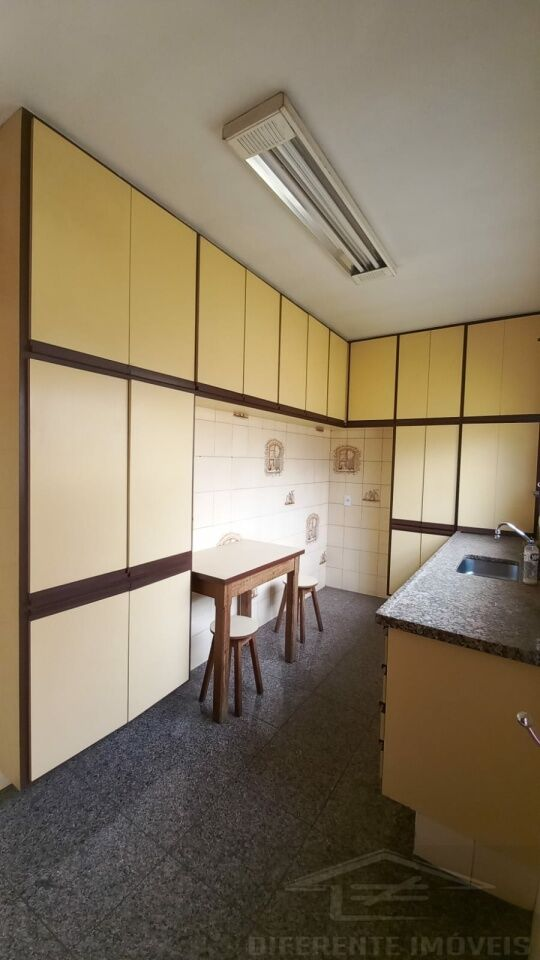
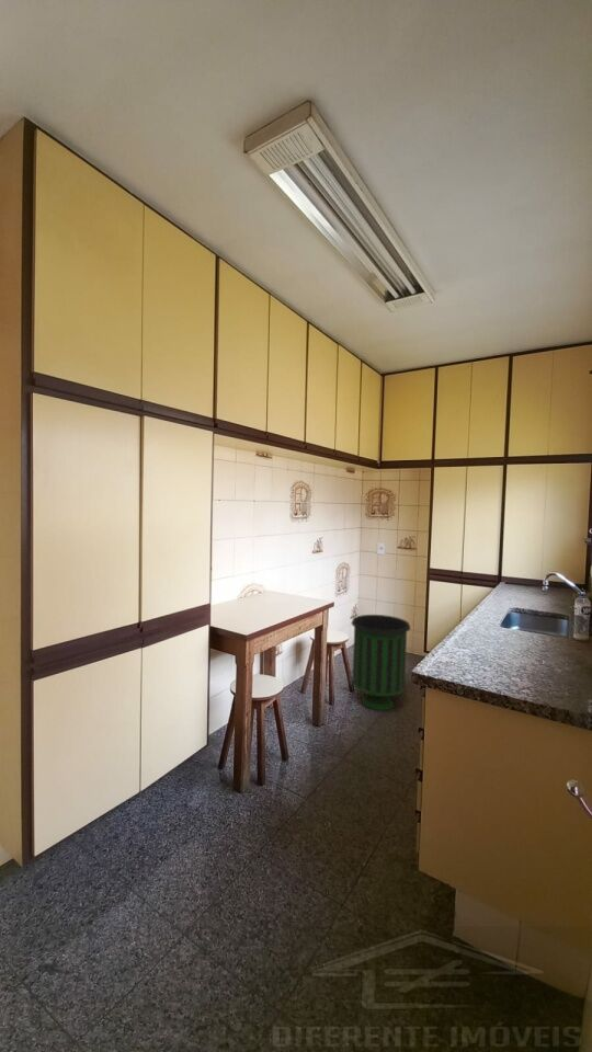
+ trash can [351,614,411,711]
